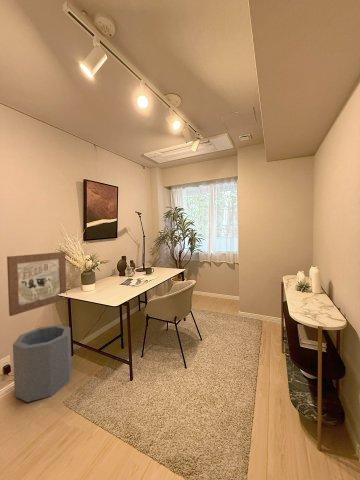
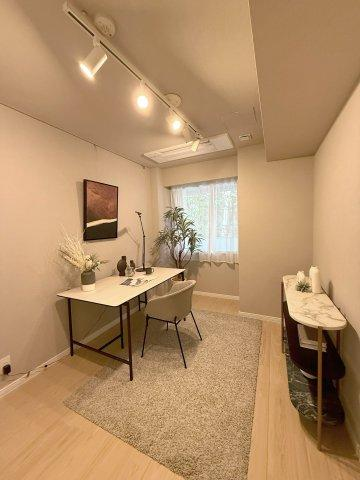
- trash can [12,324,73,403]
- wall art [6,251,67,317]
